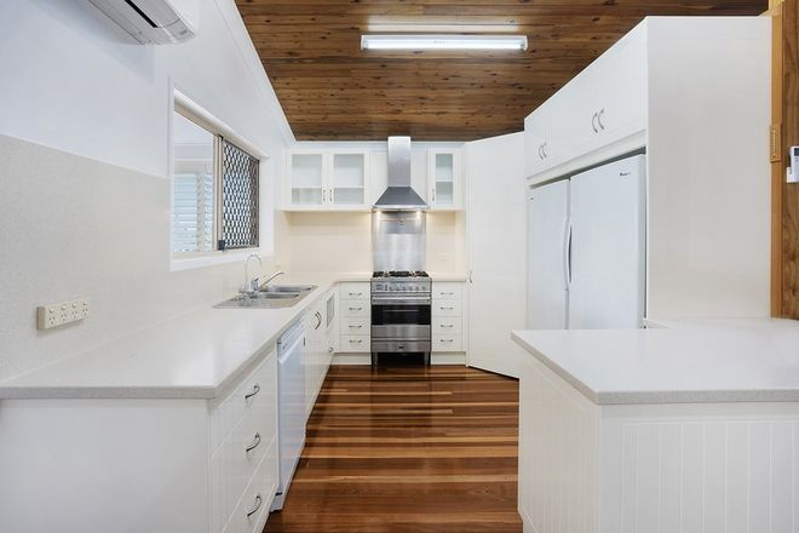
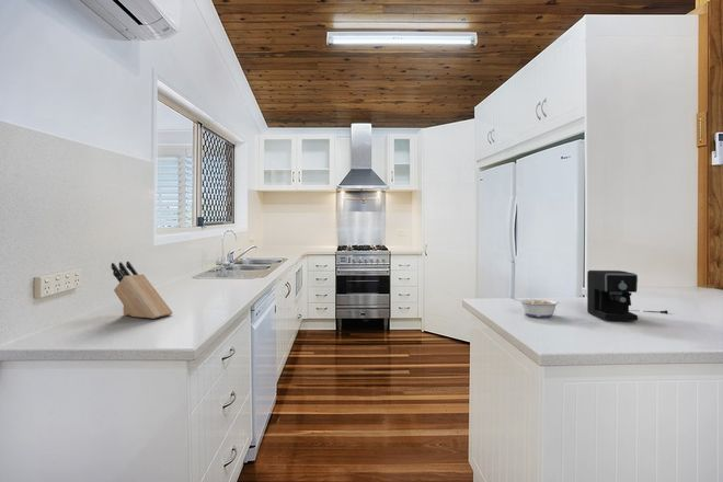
+ knife block [111,261,174,320]
+ coffee maker [586,269,668,322]
+ legume [510,297,560,318]
